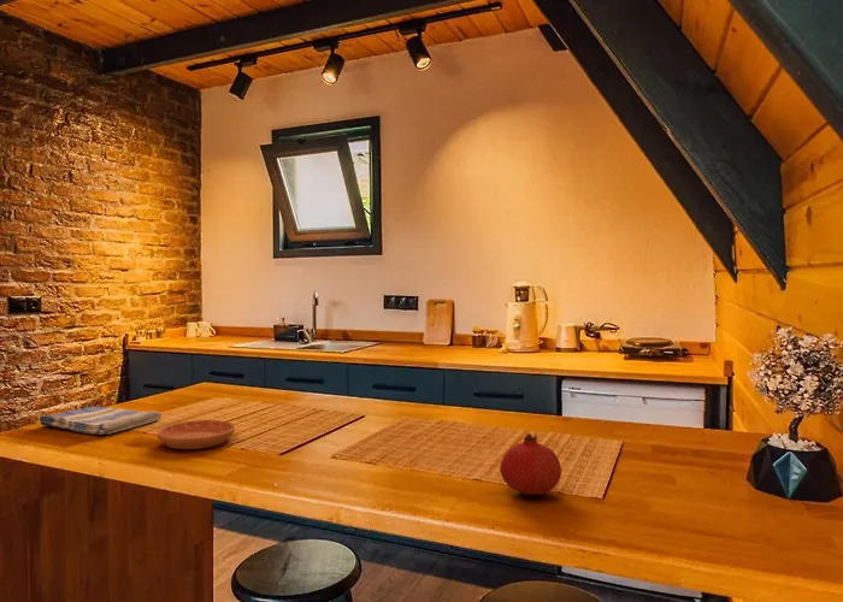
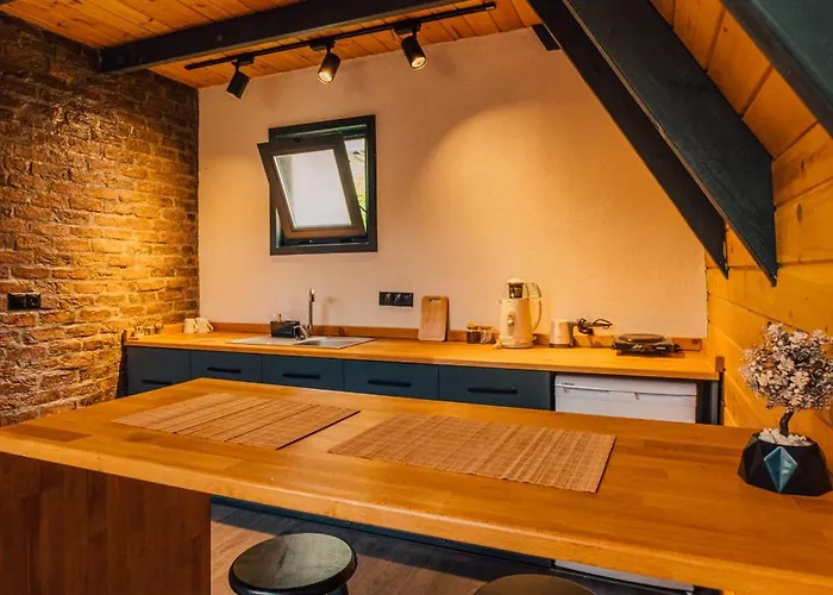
- fruit [499,432,562,497]
- saucer [155,419,236,450]
- dish towel [39,405,163,436]
